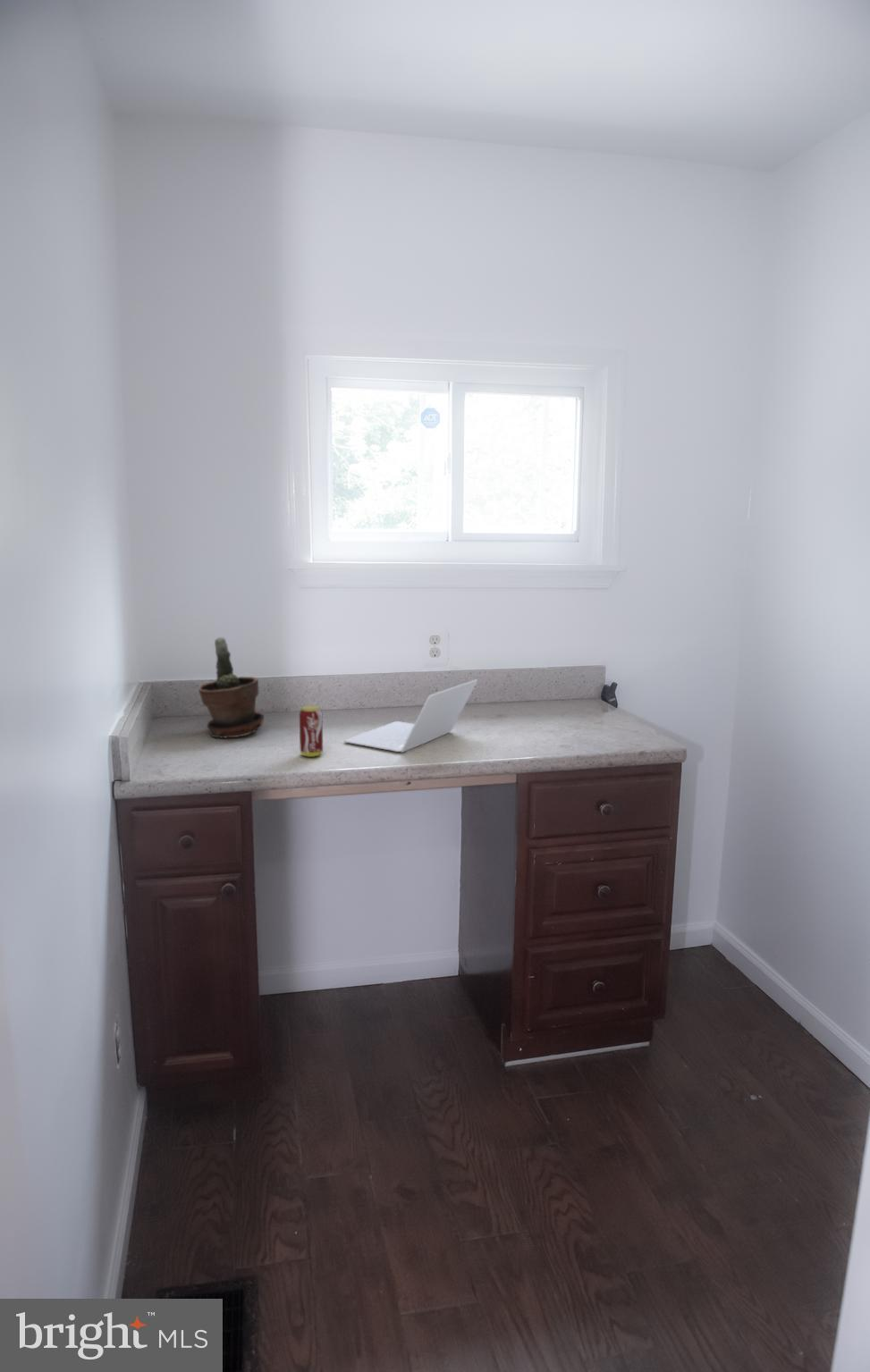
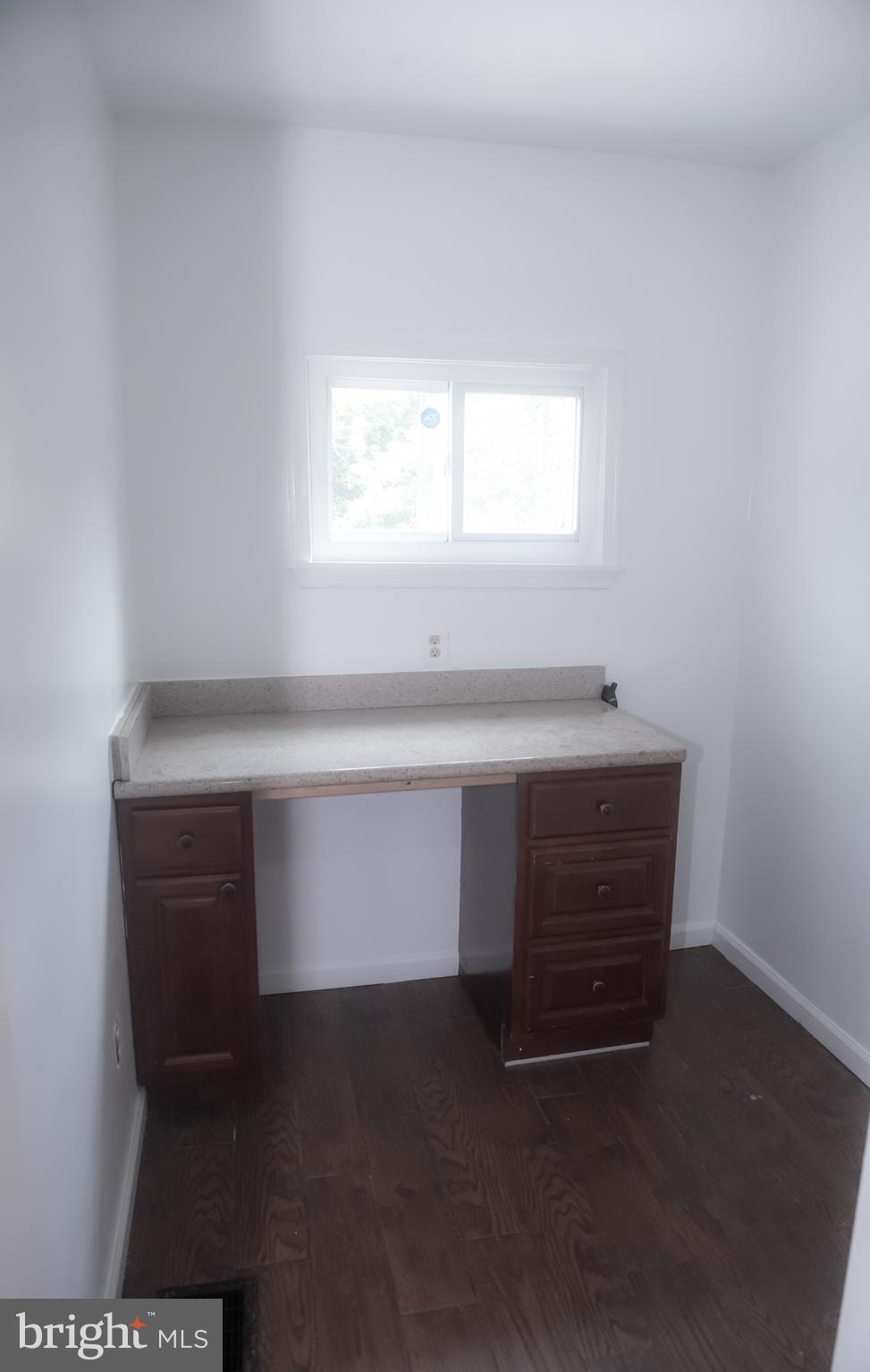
- beverage can [299,704,324,758]
- potted plant [198,636,265,738]
- laptop [343,678,478,753]
